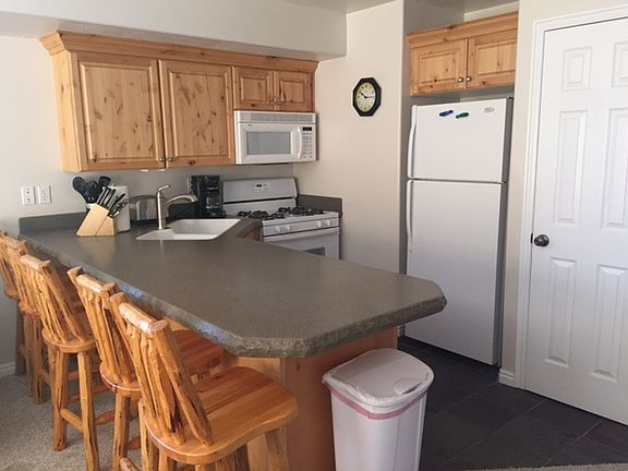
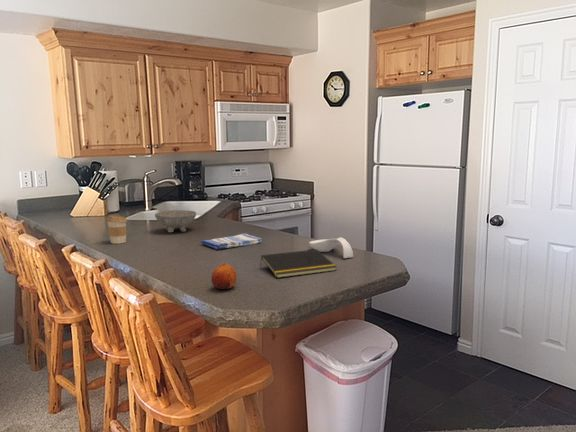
+ spoon rest [308,236,354,259]
+ fruit [210,263,238,290]
+ notepad [259,249,338,279]
+ bowl [154,209,197,233]
+ dish towel [200,232,262,251]
+ coffee cup [106,215,128,245]
